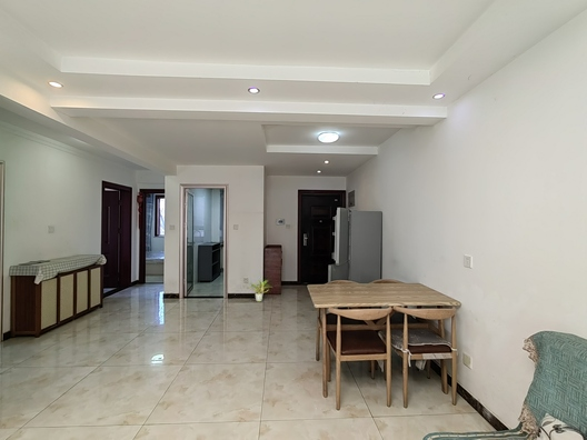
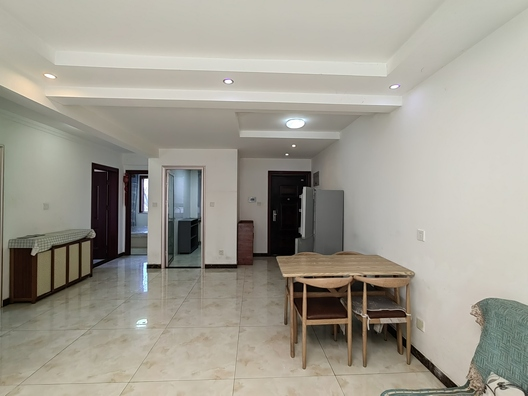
- potted plant [246,279,273,302]
